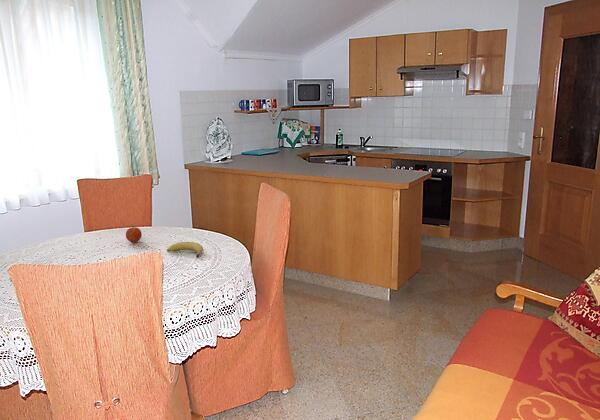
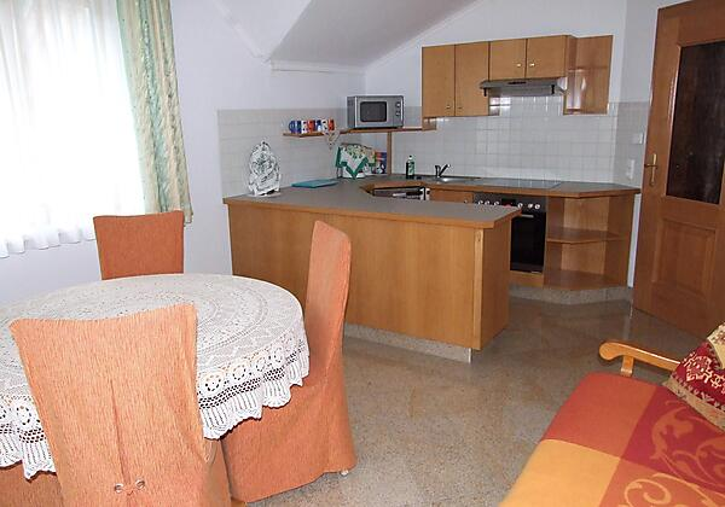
- fruit [125,225,143,244]
- fruit [166,241,204,259]
